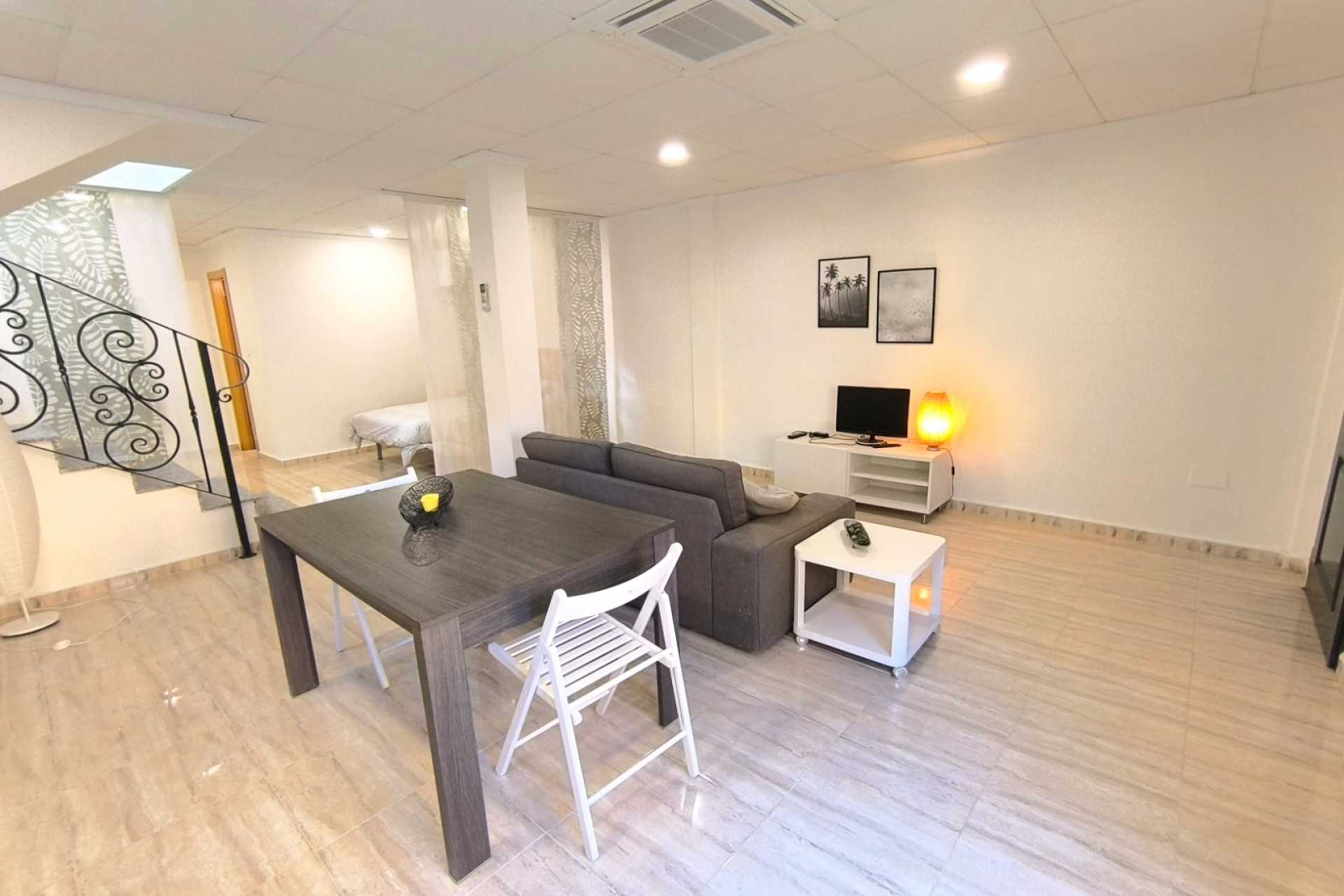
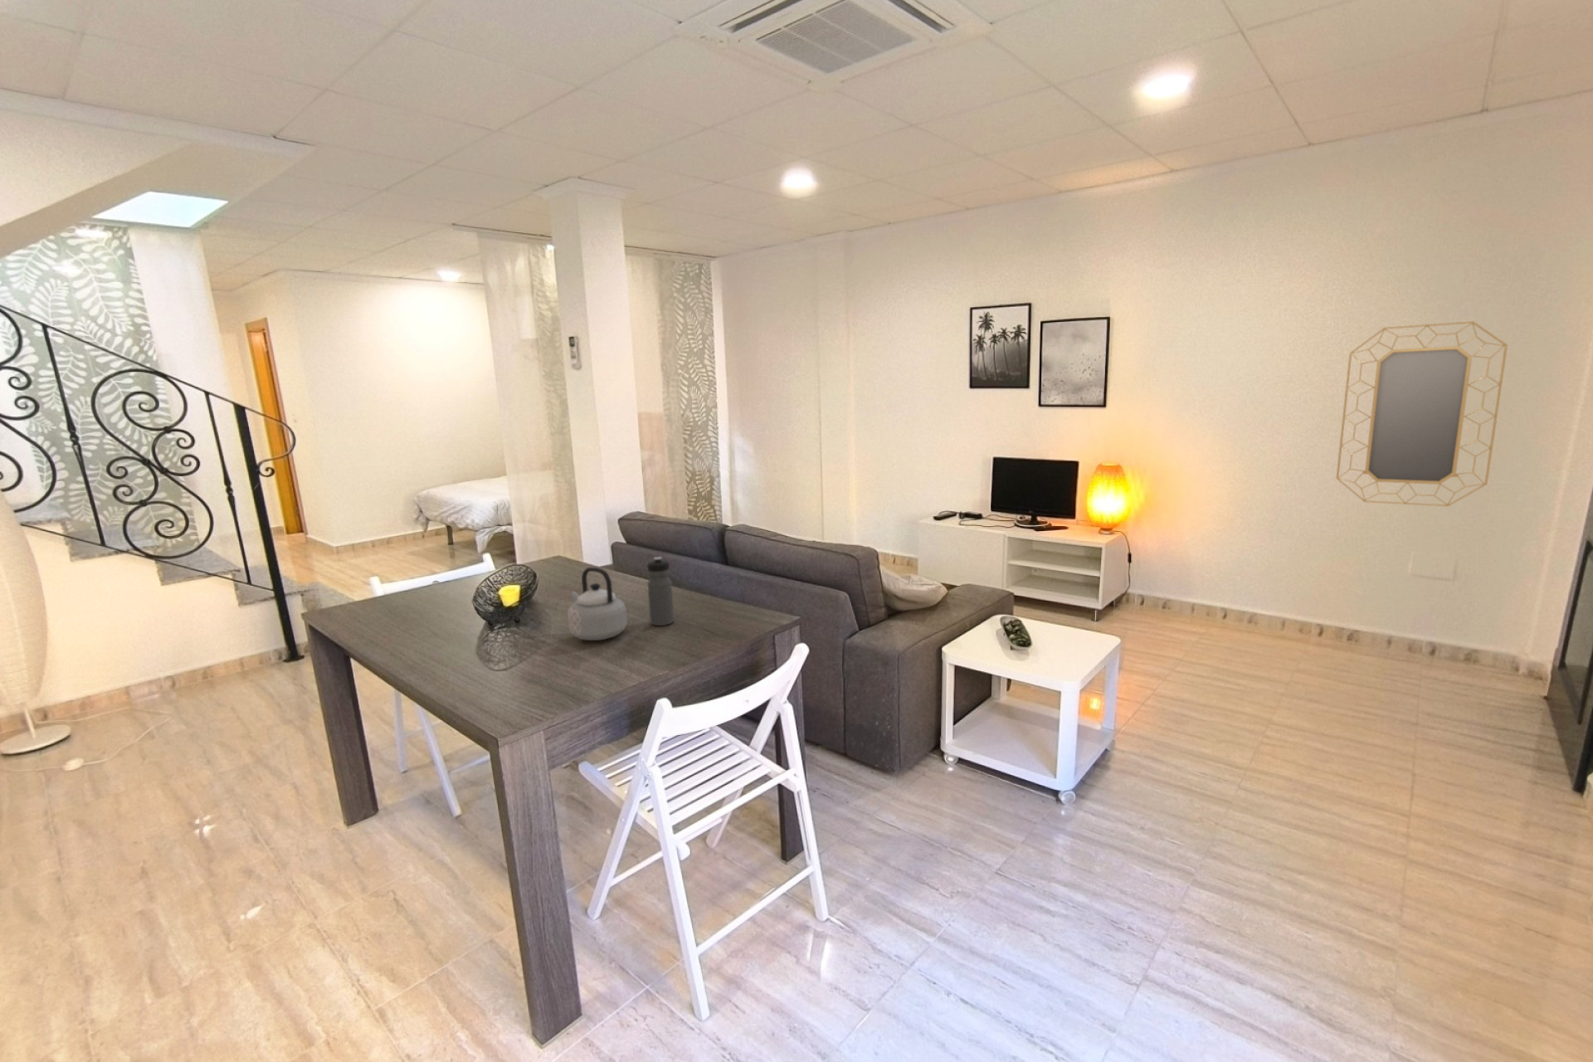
+ water bottle [646,556,676,626]
+ home mirror [1335,320,1509,507]
+ teapot [567,567,628,641]
